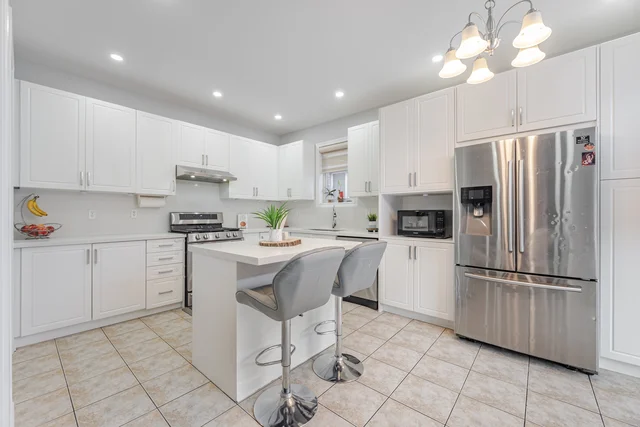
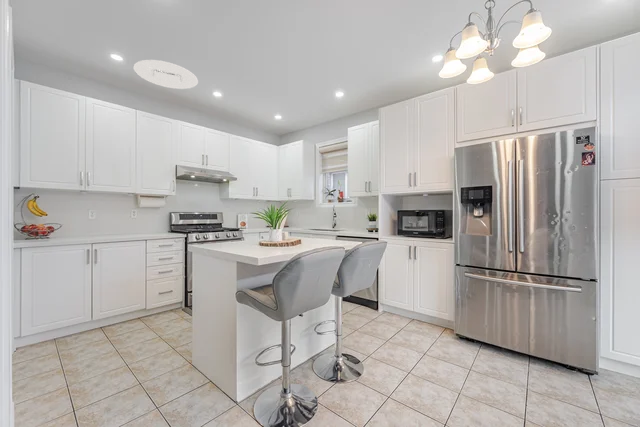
+ ceiling light [133,59,199,90]
